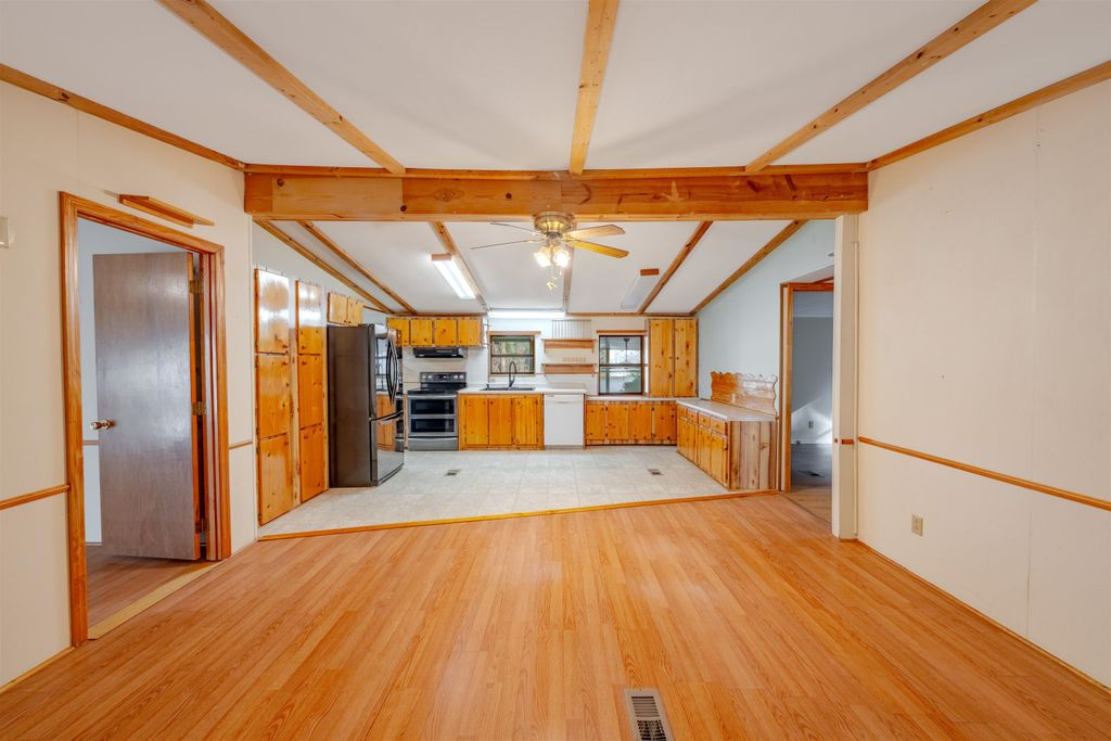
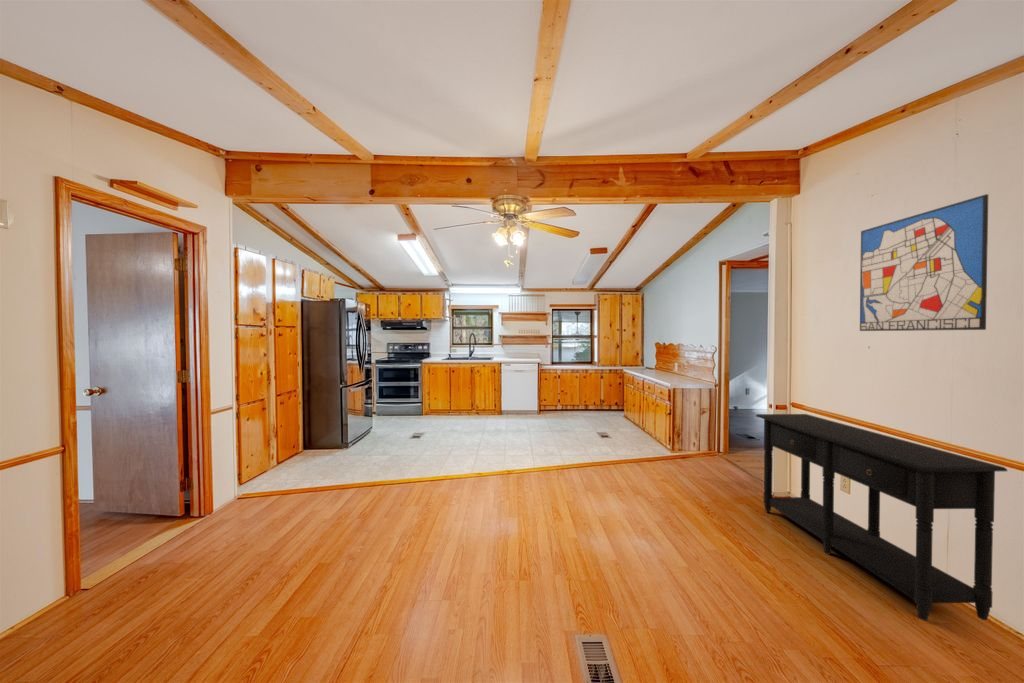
+ wall art [859,193,989,332]
+ console table [755,413,1008,622]
